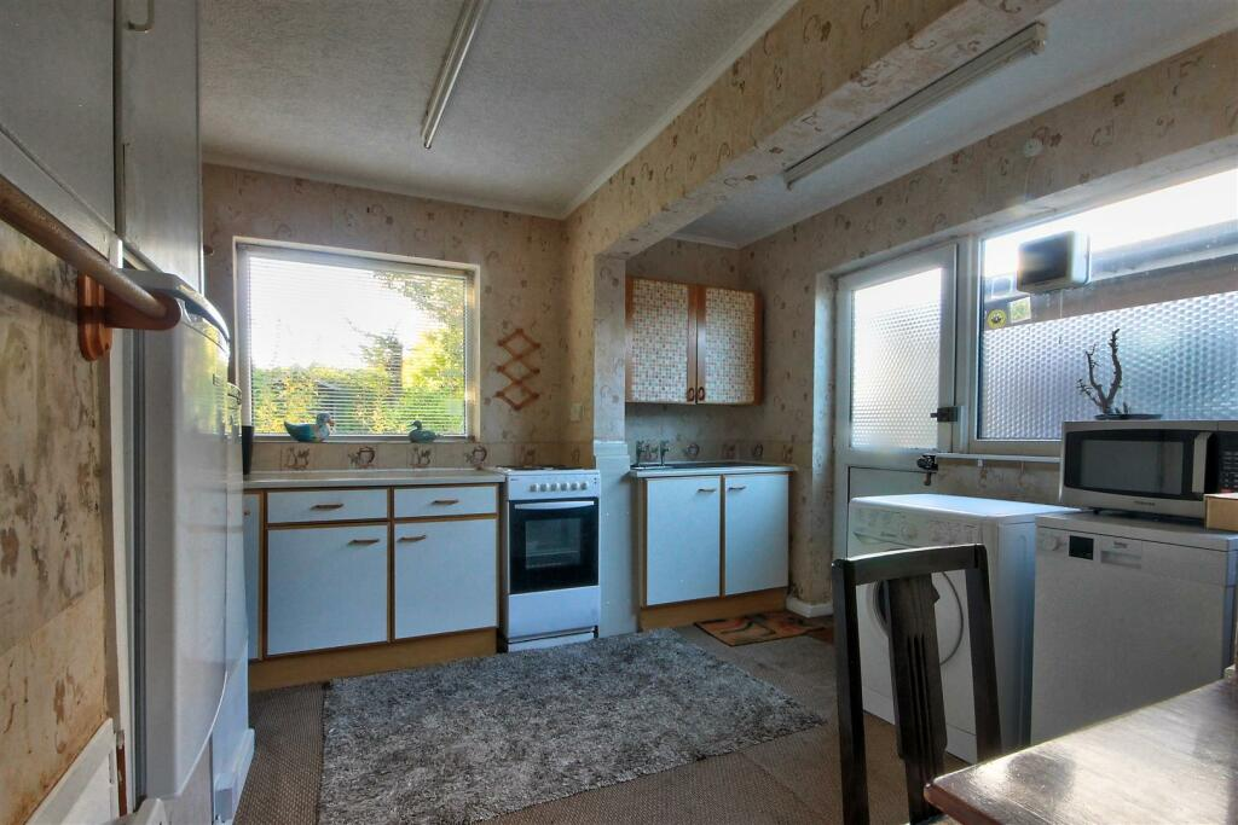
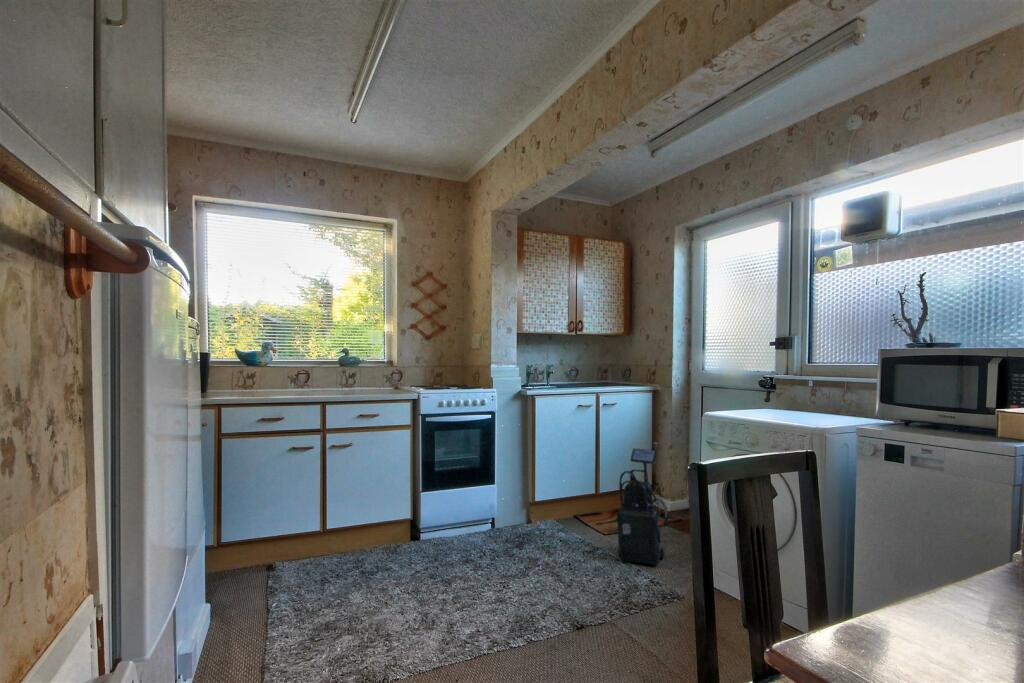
+ vacuum cleaner [616,441,669,566]
